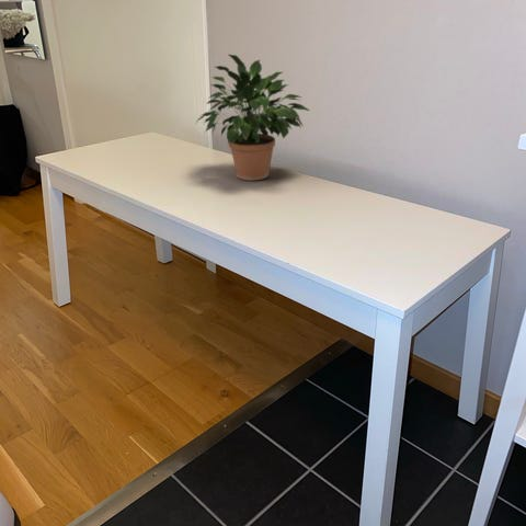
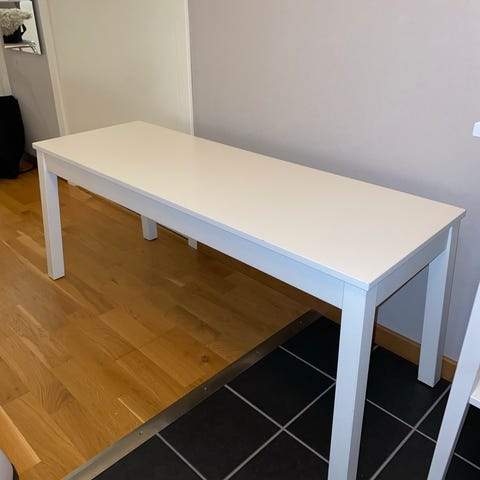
- potted plant [195,54,311,182]
